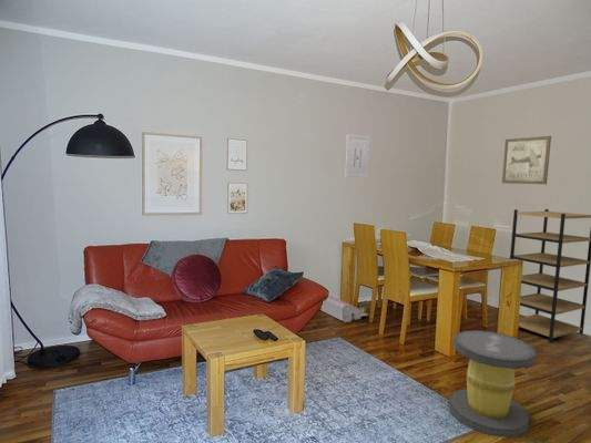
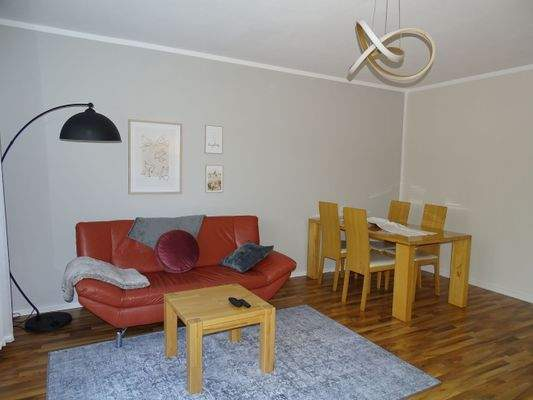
- wall art [344,133,371,178]
- architectural model [319,295,368,323]
- stool [447,329,537,439]
- wall art [501,135,552,185]
- shelving unit [509,208,591,343]
